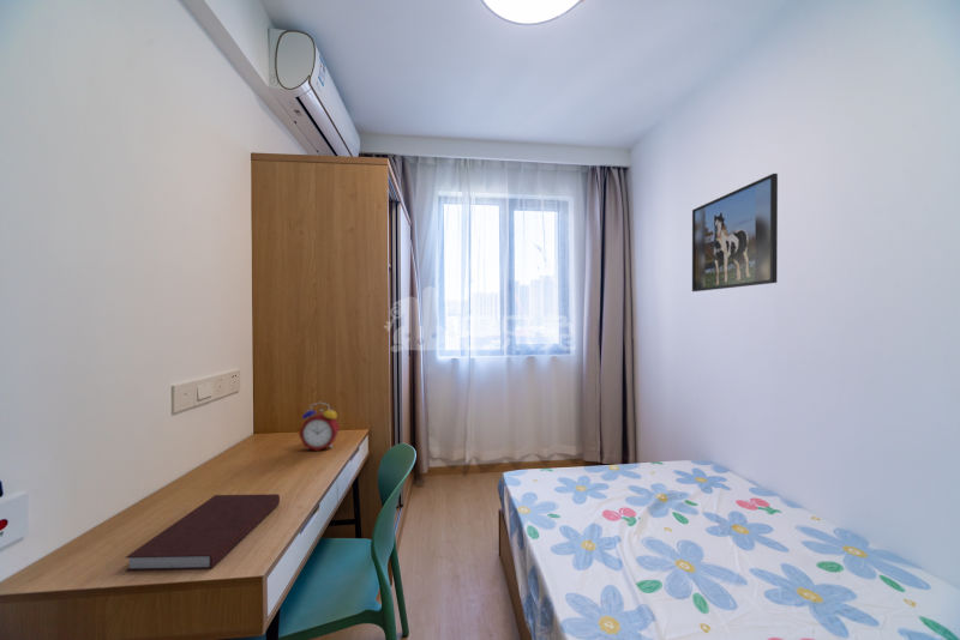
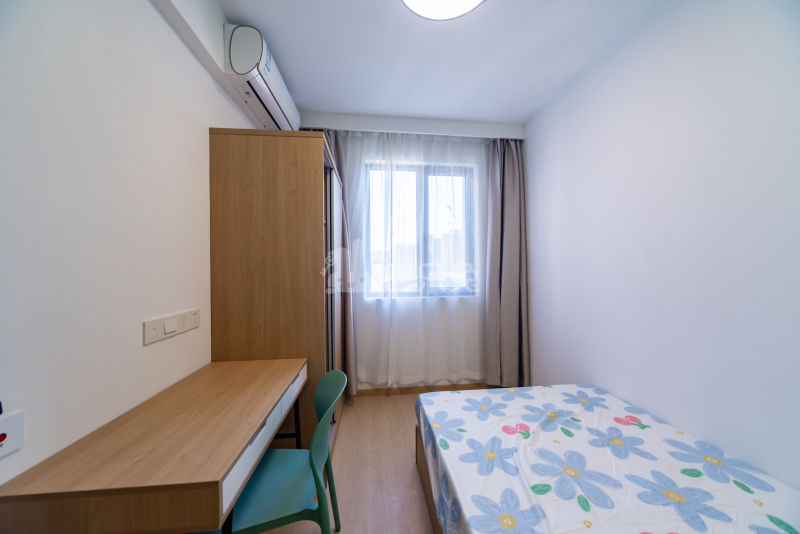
- alarm clock [298,401,341,452]
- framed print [691,173,779,292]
- notebook [125,493,281,572]
